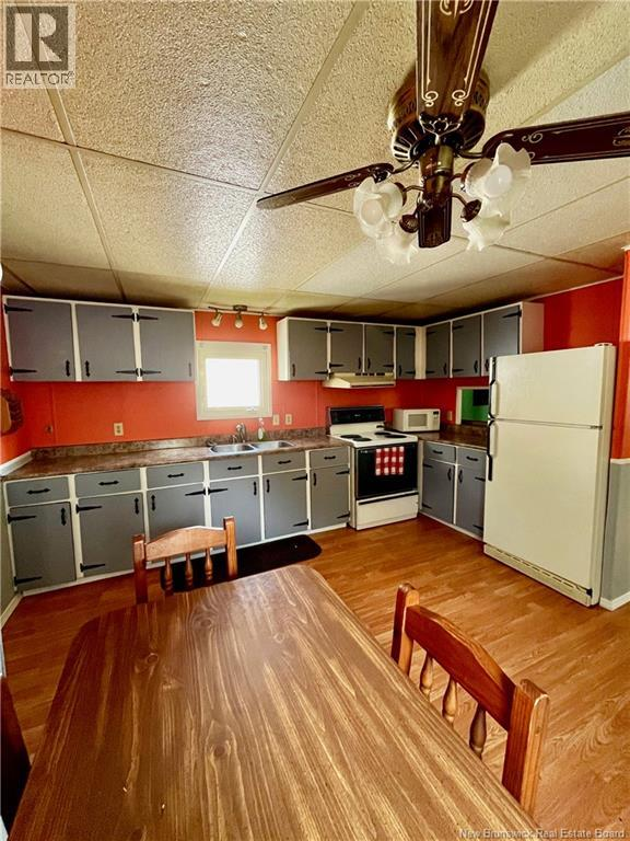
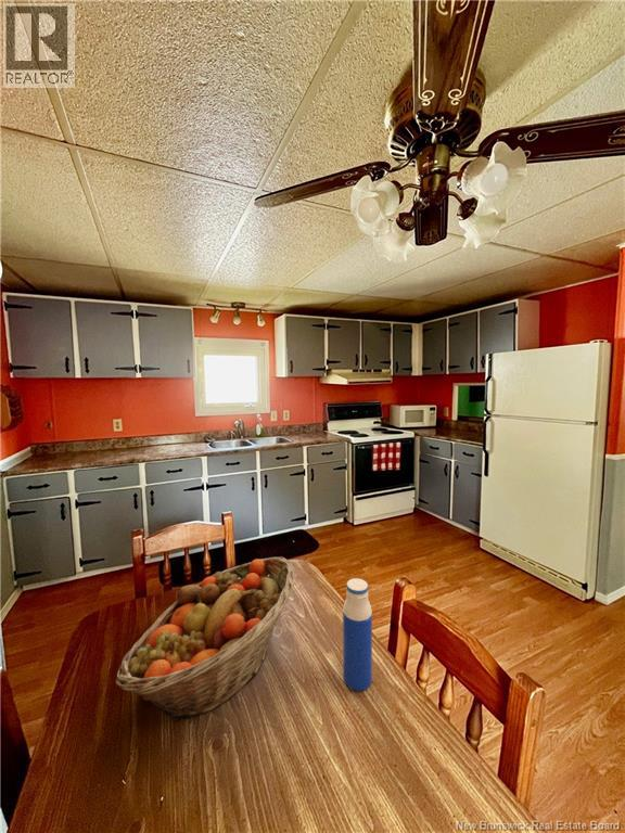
+ water bottle [342,577,373,692]
+ fruit basket [115,556,296,722]
